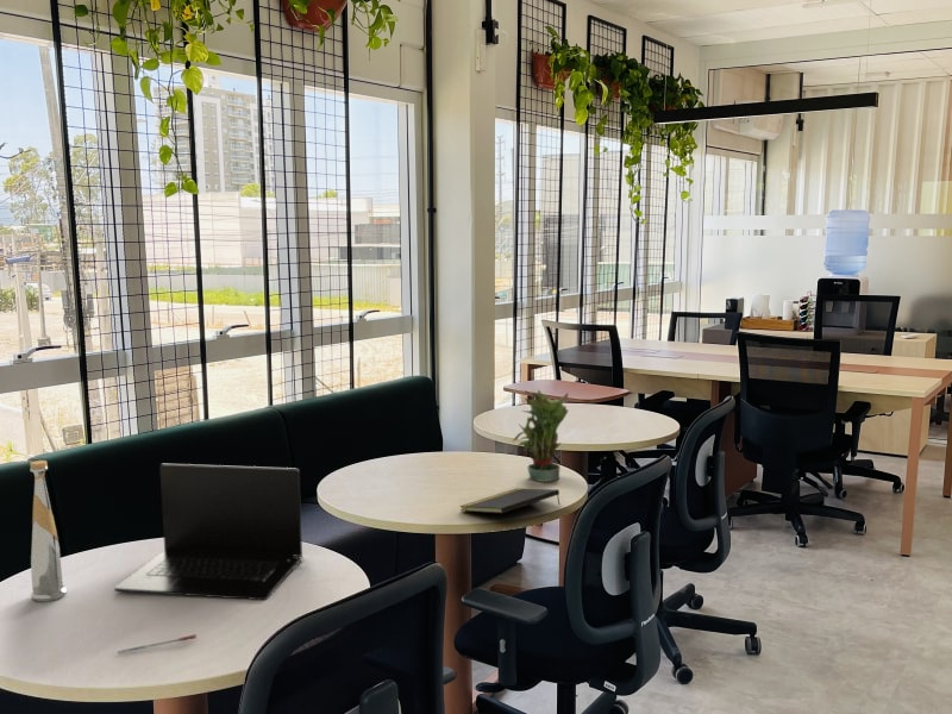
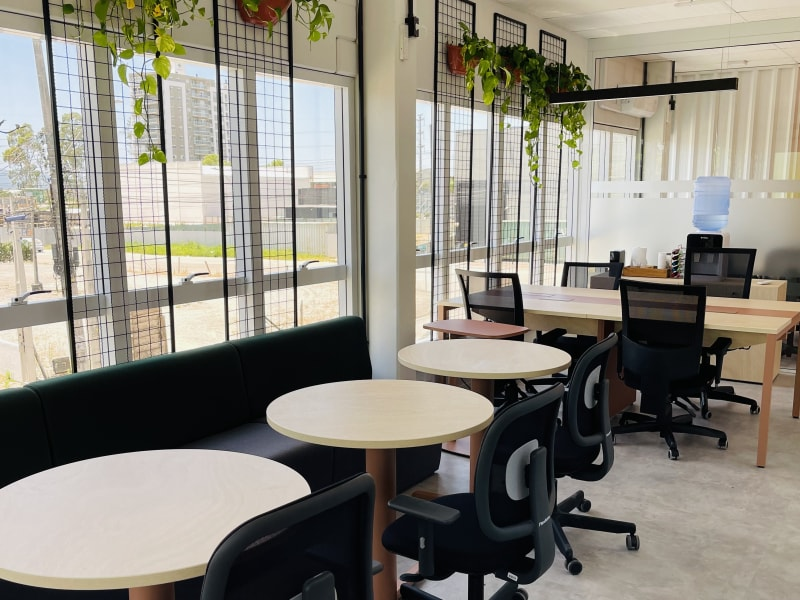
- potted plant [512,389,569,483]
- pen [117,633,198,654]
- bottle [29,459,68,603]
- notepad [459,487,560,514]
- laptop [113,463,303,601]
